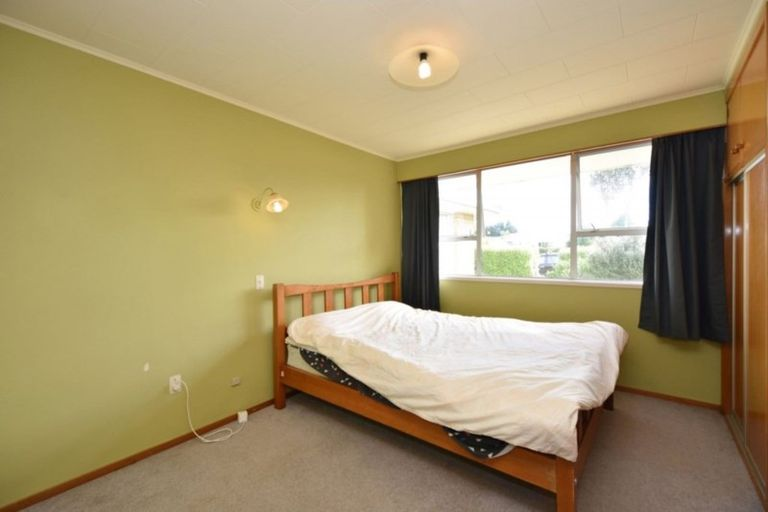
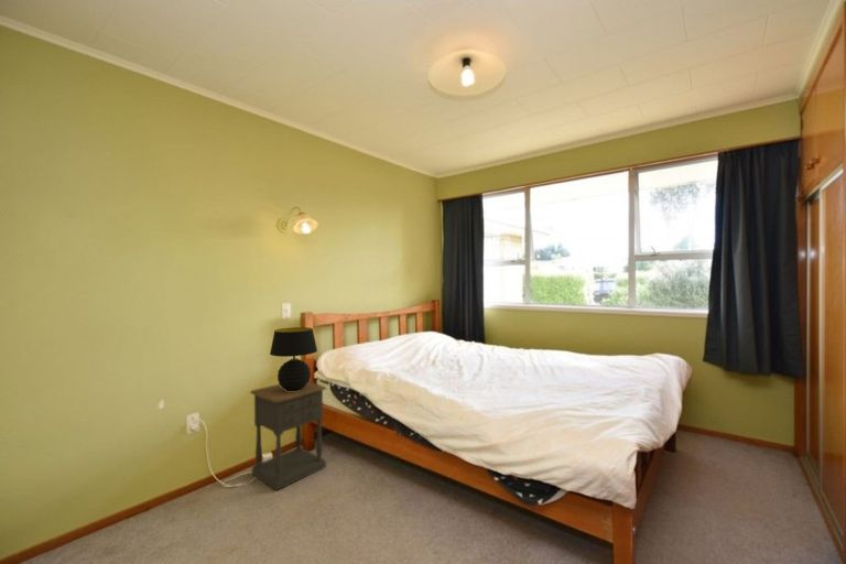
+ table lamp [269,326,318,391]
+ nightstand [249,381,327,491]
